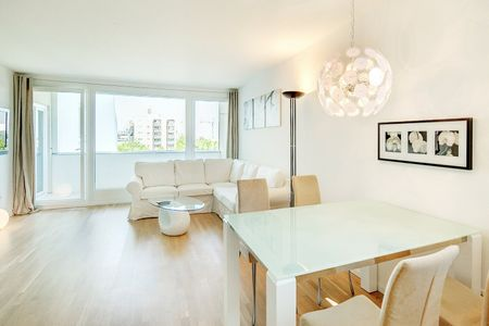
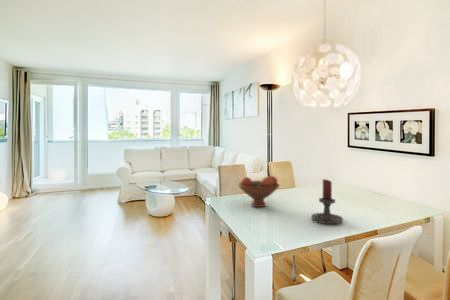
+ candle holder [310,178,344,225]
+ fruit bowl [237,175,281,208]
